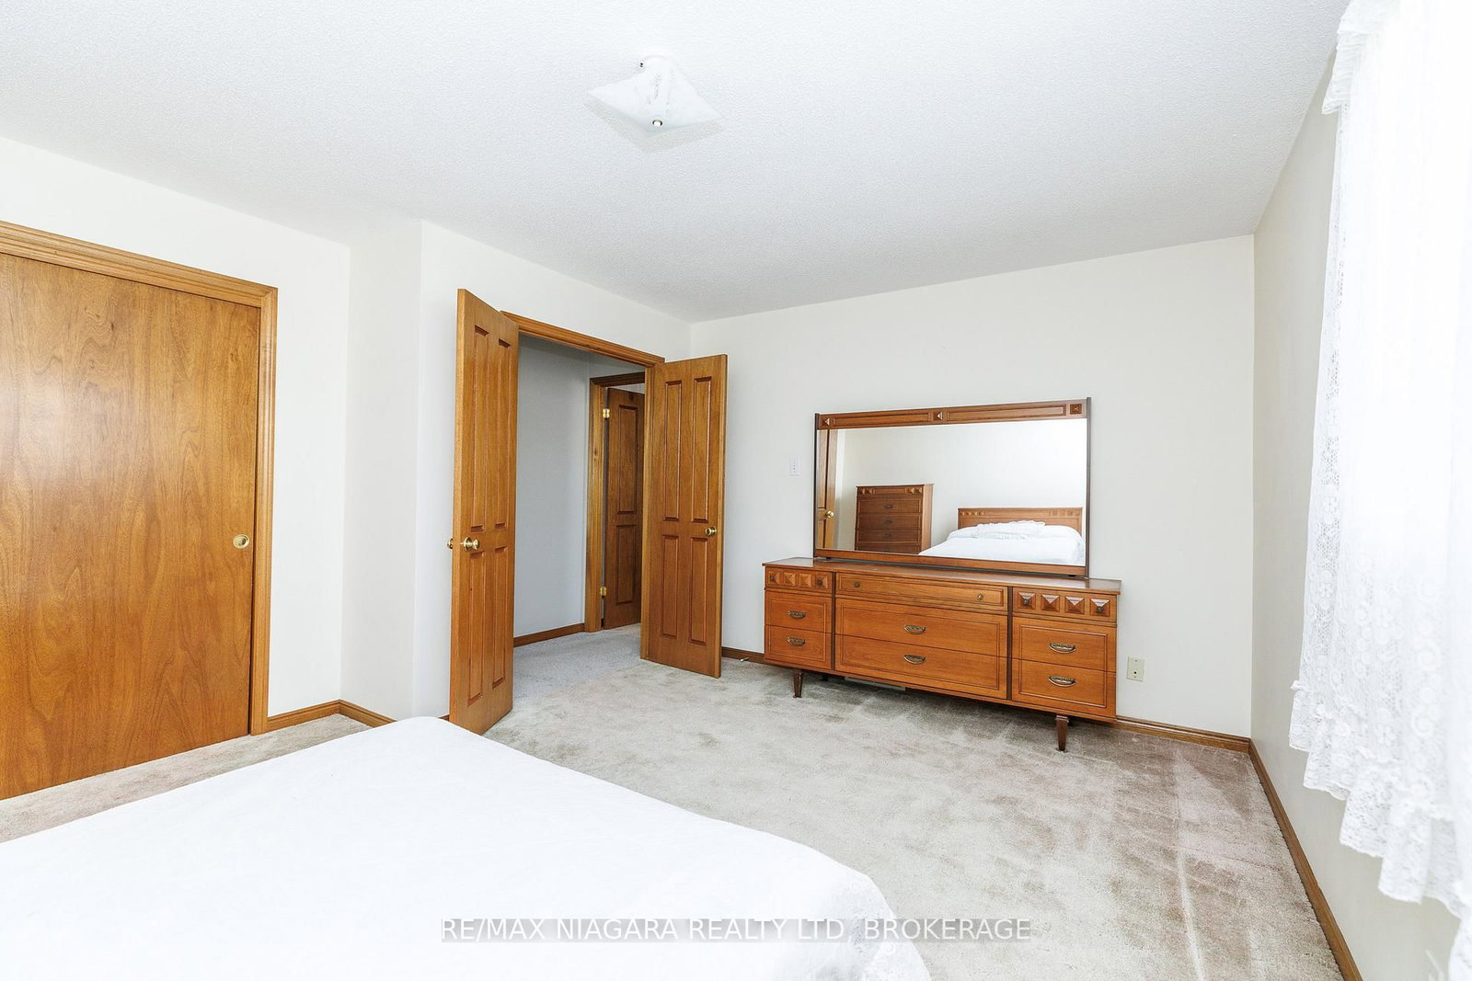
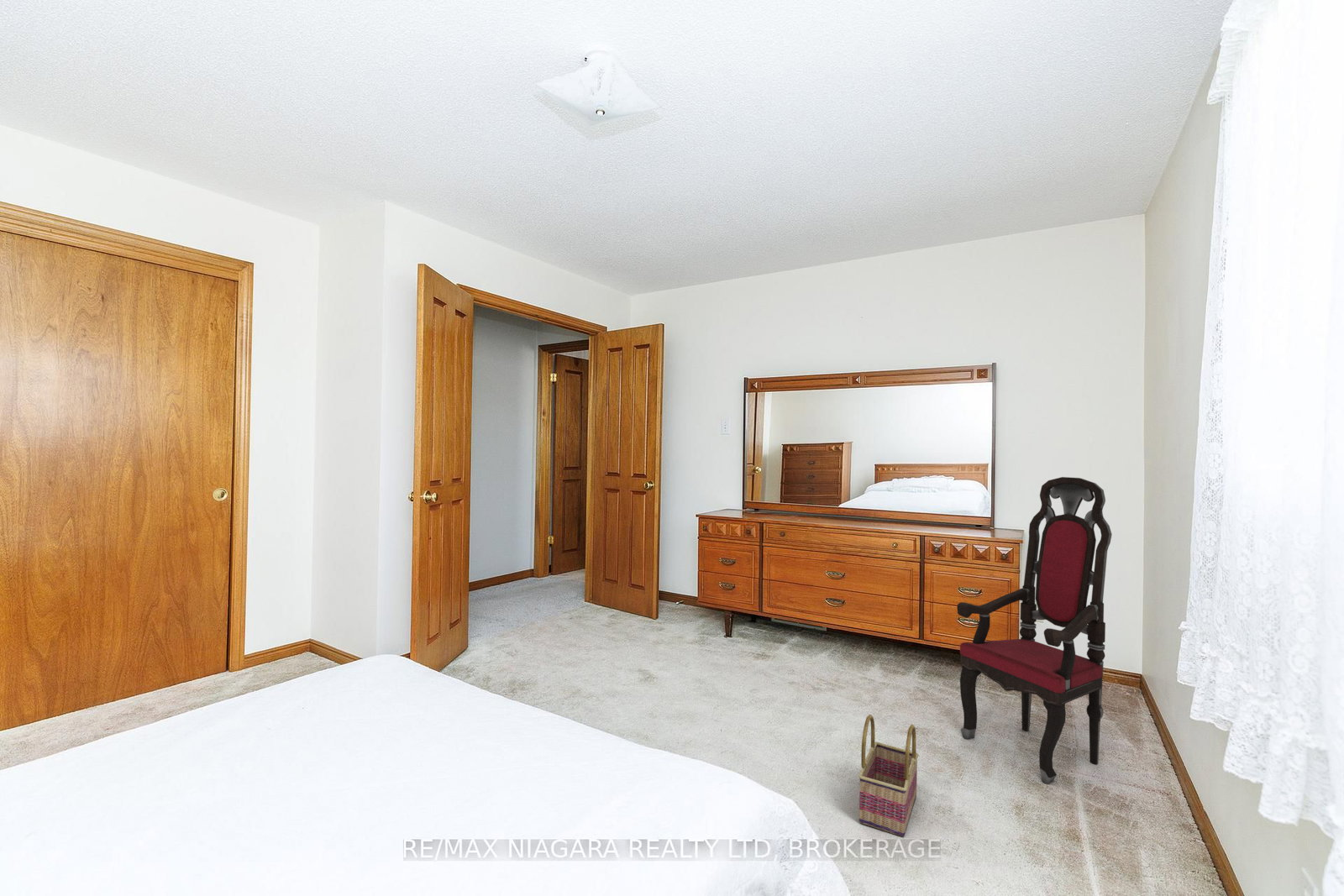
+ armchair [956,476,1113,785]
+ basket [858,714,920,837]
